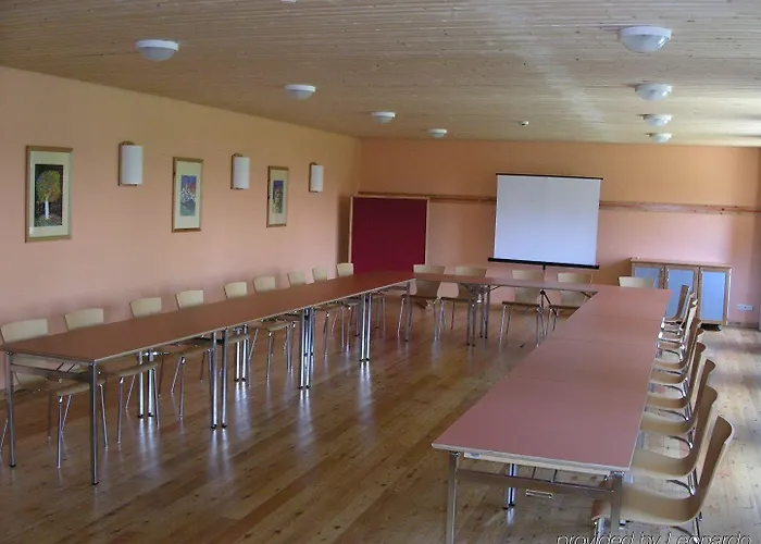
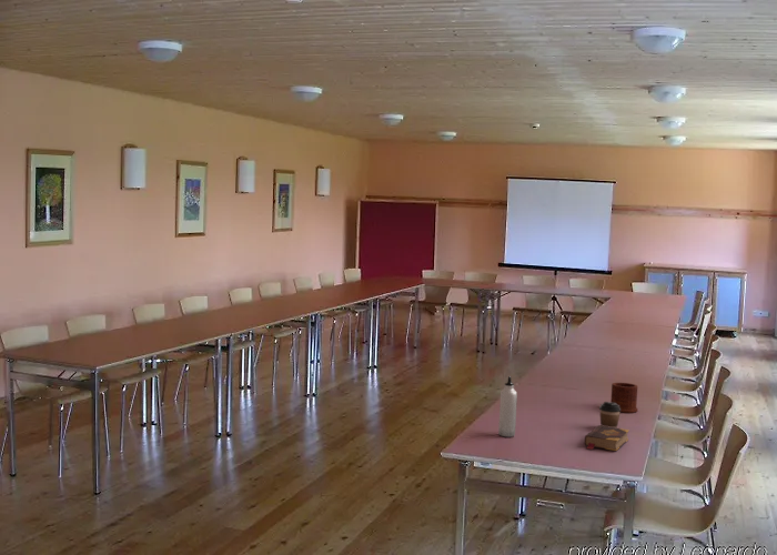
+ coffee cup [598,401,620,428]
+ water bottle [497,375,518,438]
+ book [584,424,630,452]
+ mug [609,382,639,414]
